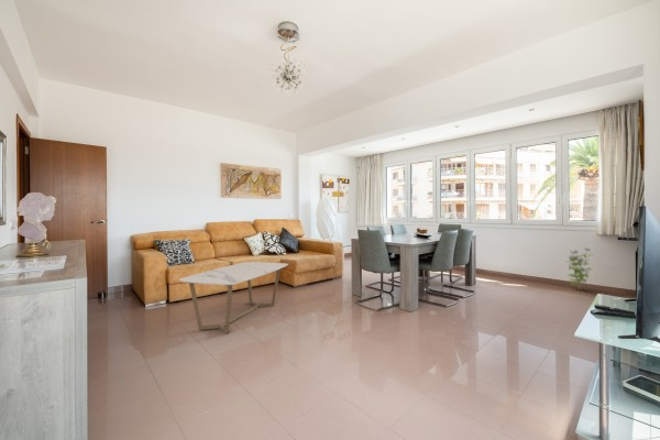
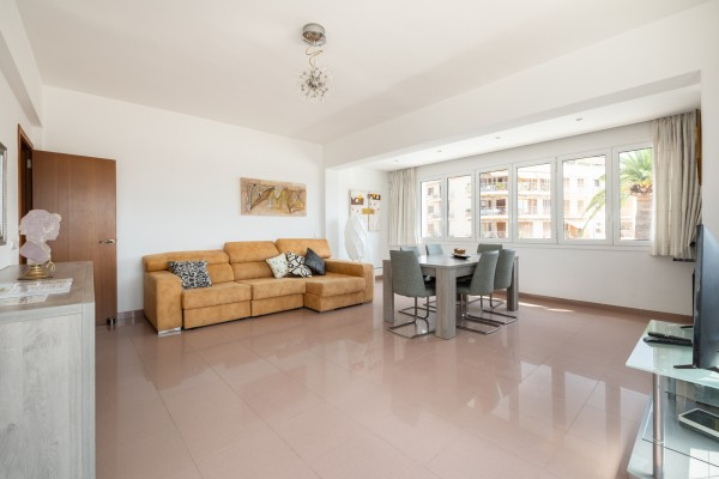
- decorative plant [564,246,594,290]
- coffee table [178,261,289,334]
